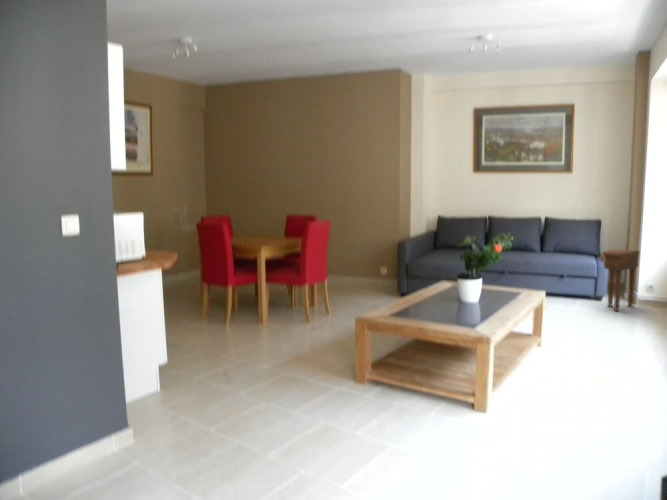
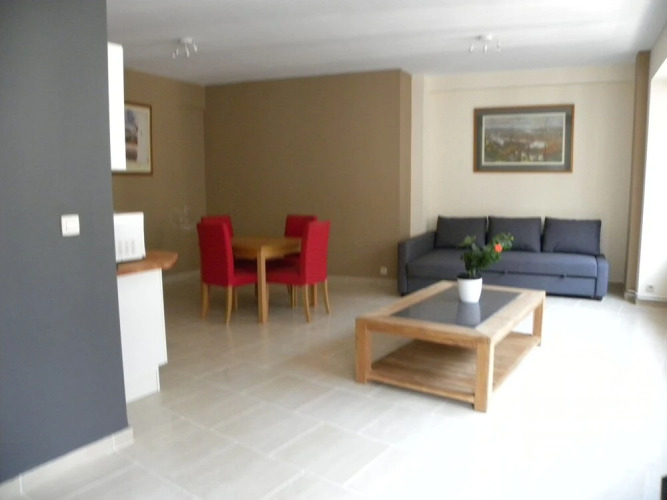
- side table [599,249,641,312]
